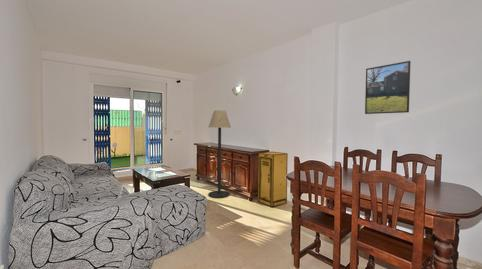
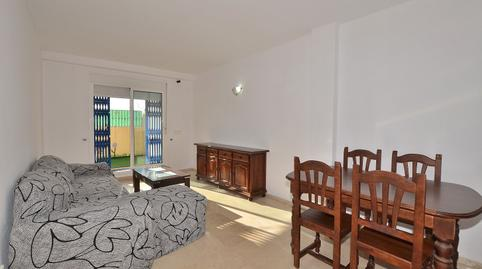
- storage cabinet [257,151,289,208]
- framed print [364,60,411,115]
- floor lamp [207,109,232,199]
